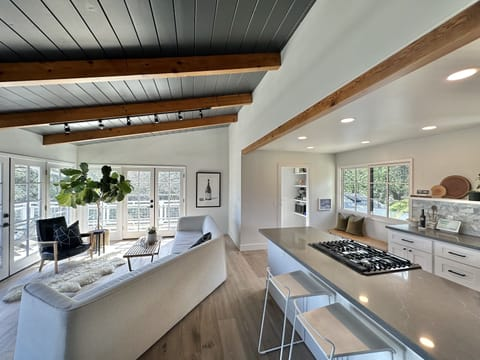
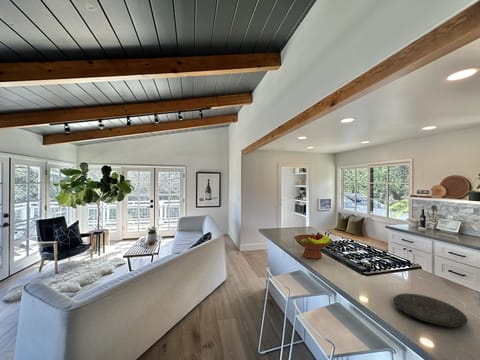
+ plate [392,292,469,328]
+ fruit bowl [293,231,333,260]
